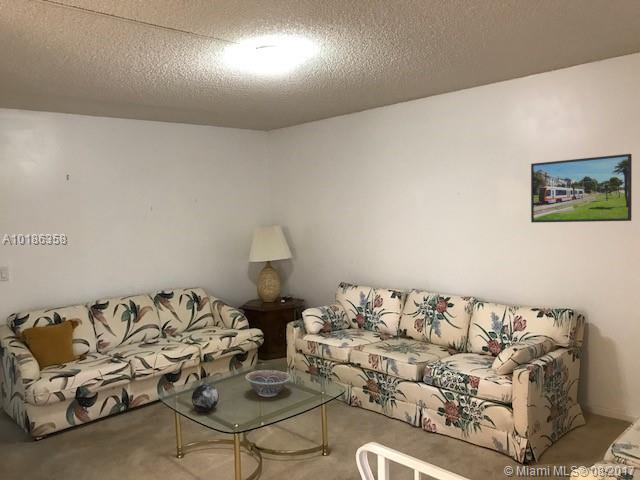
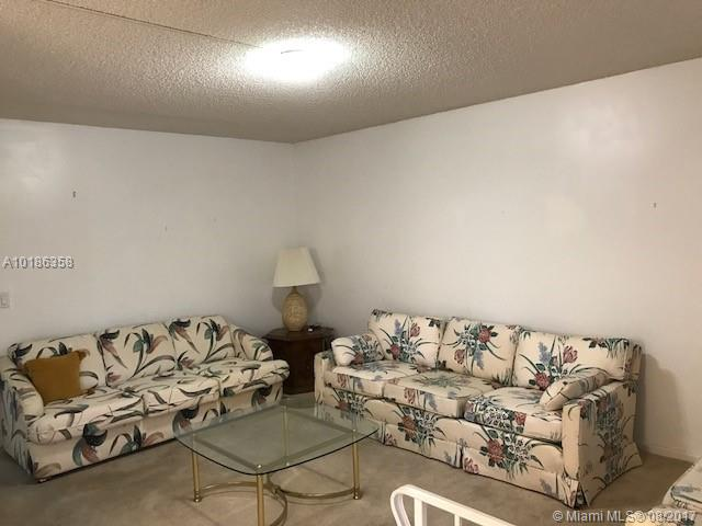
- decorative orb [191,383,220,413]
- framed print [530,153,633,224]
- decorative bowl [244,369,292,398]
